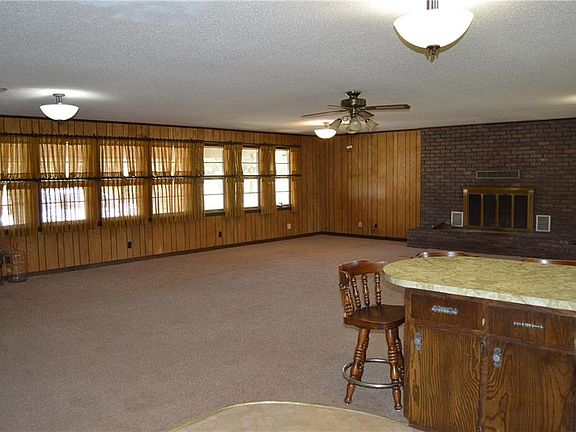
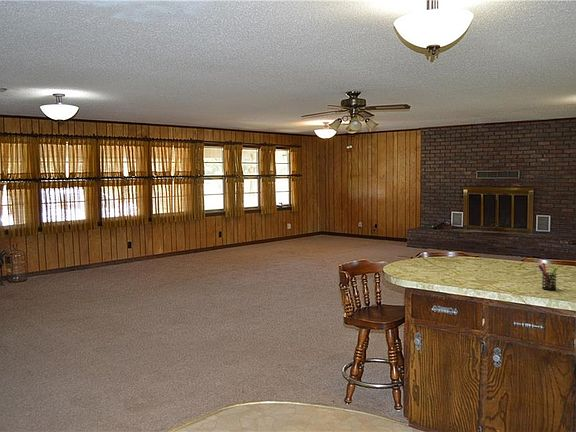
+ pen holder [537,262,559,291]
